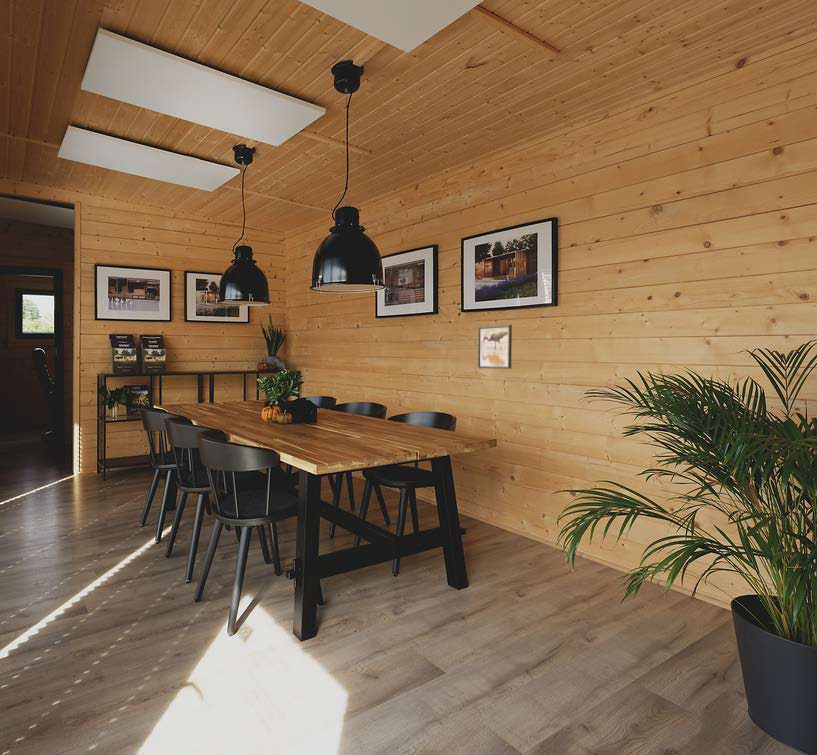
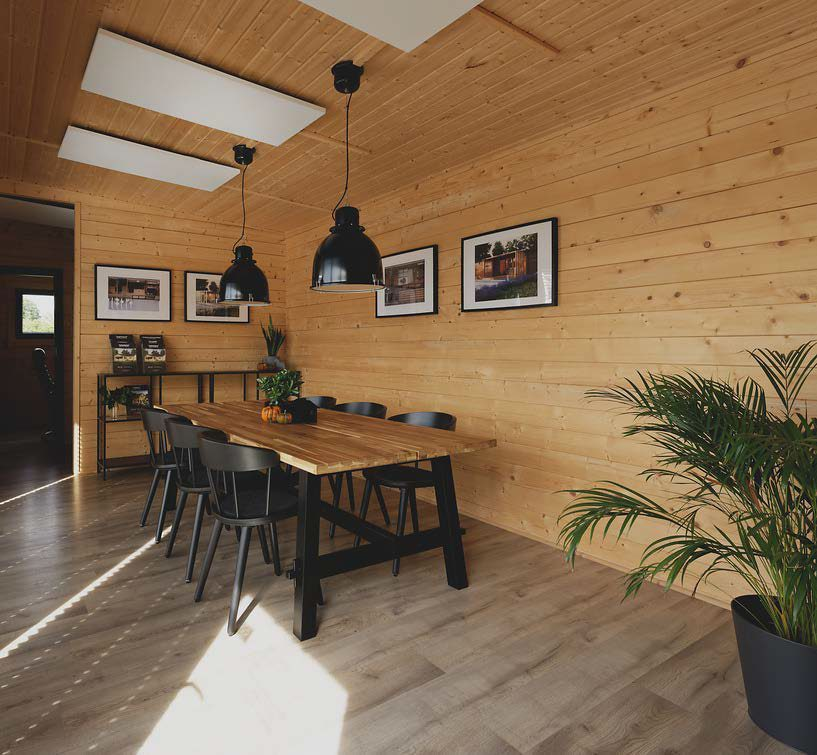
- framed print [477,324,513,370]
